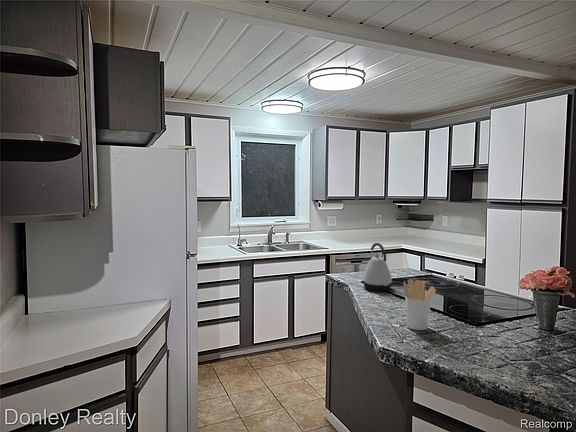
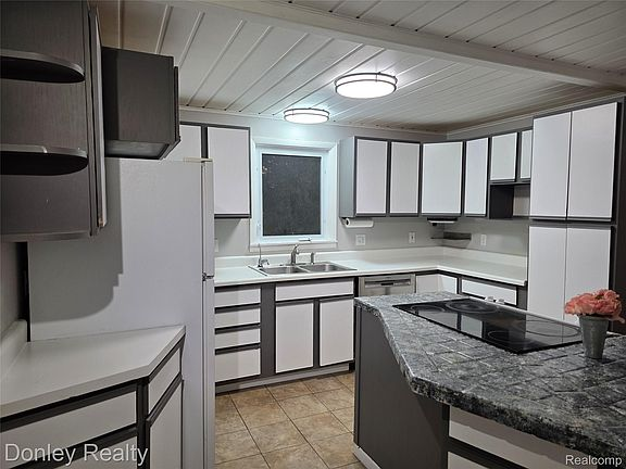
- kettle [362,242,393,291]
- utensil holder [402,278,437,331]
